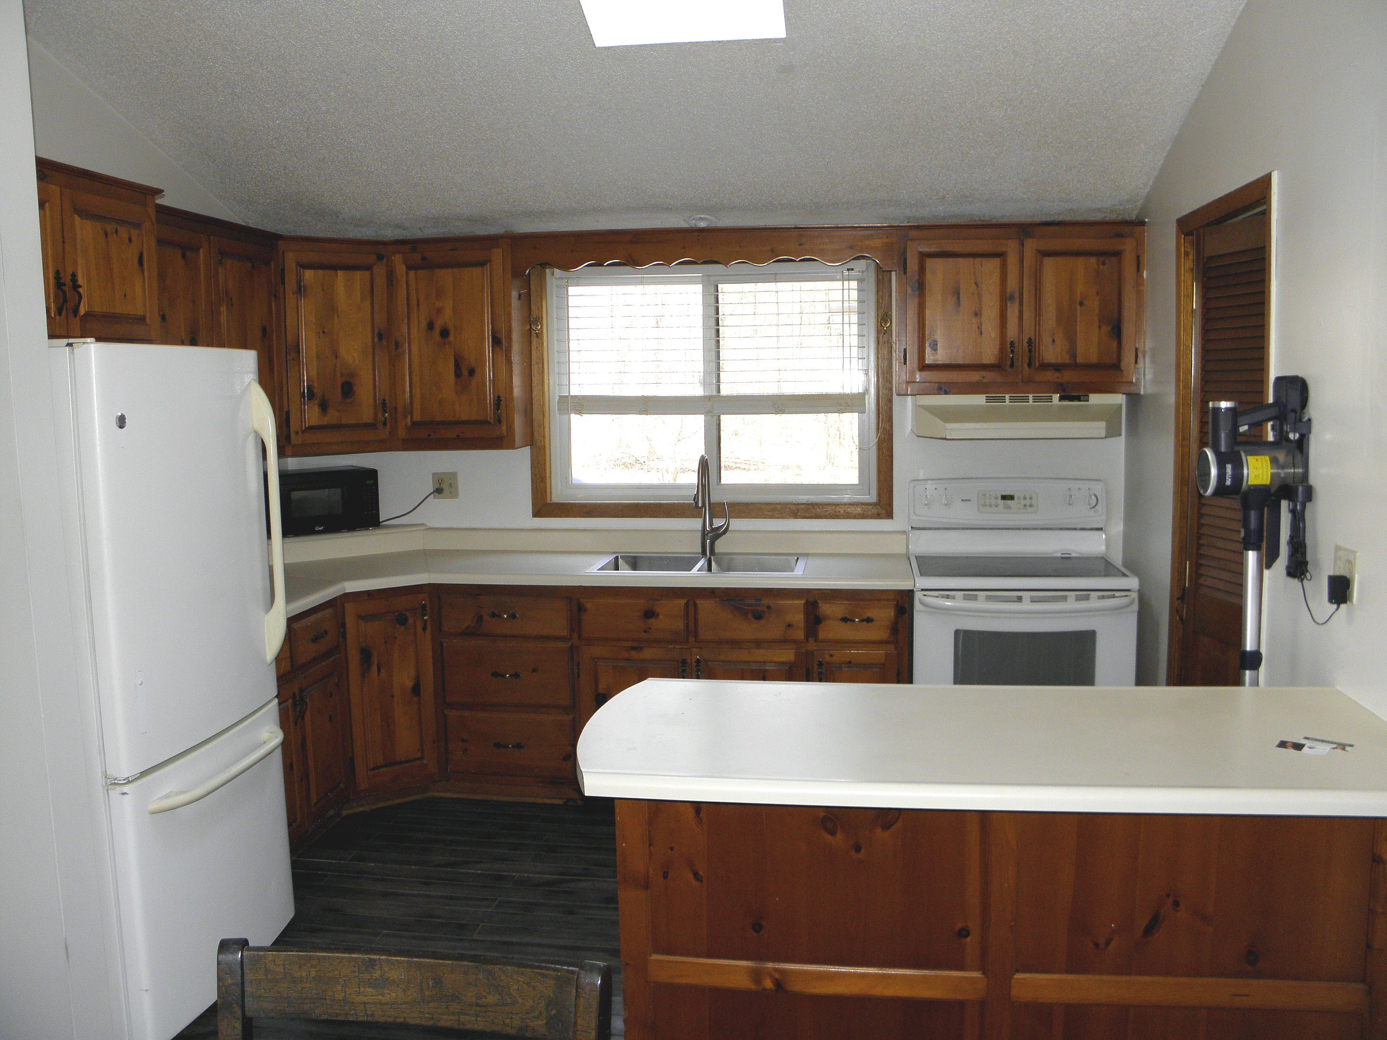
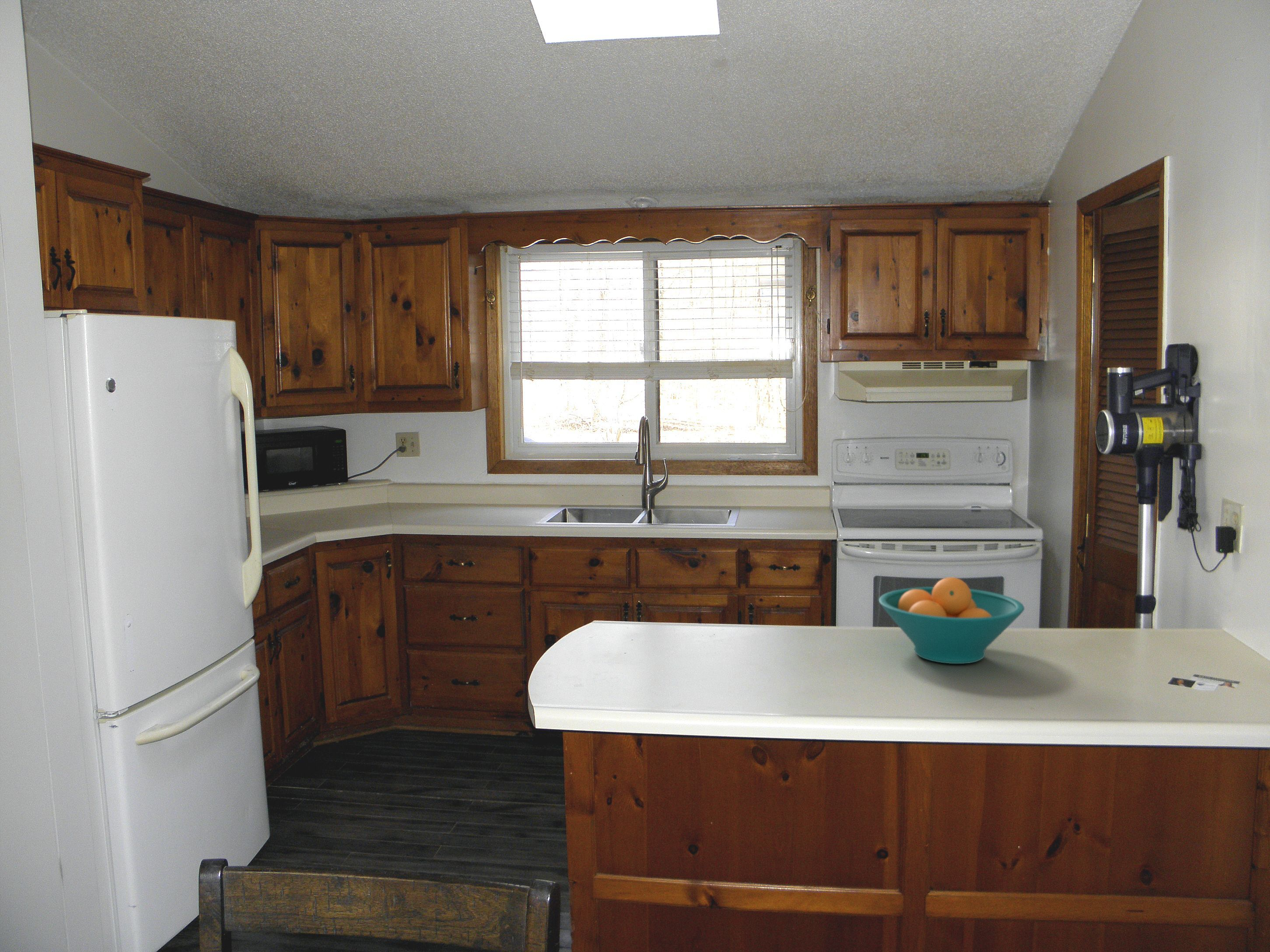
+ fruit bowl [878,577,1025,664]
